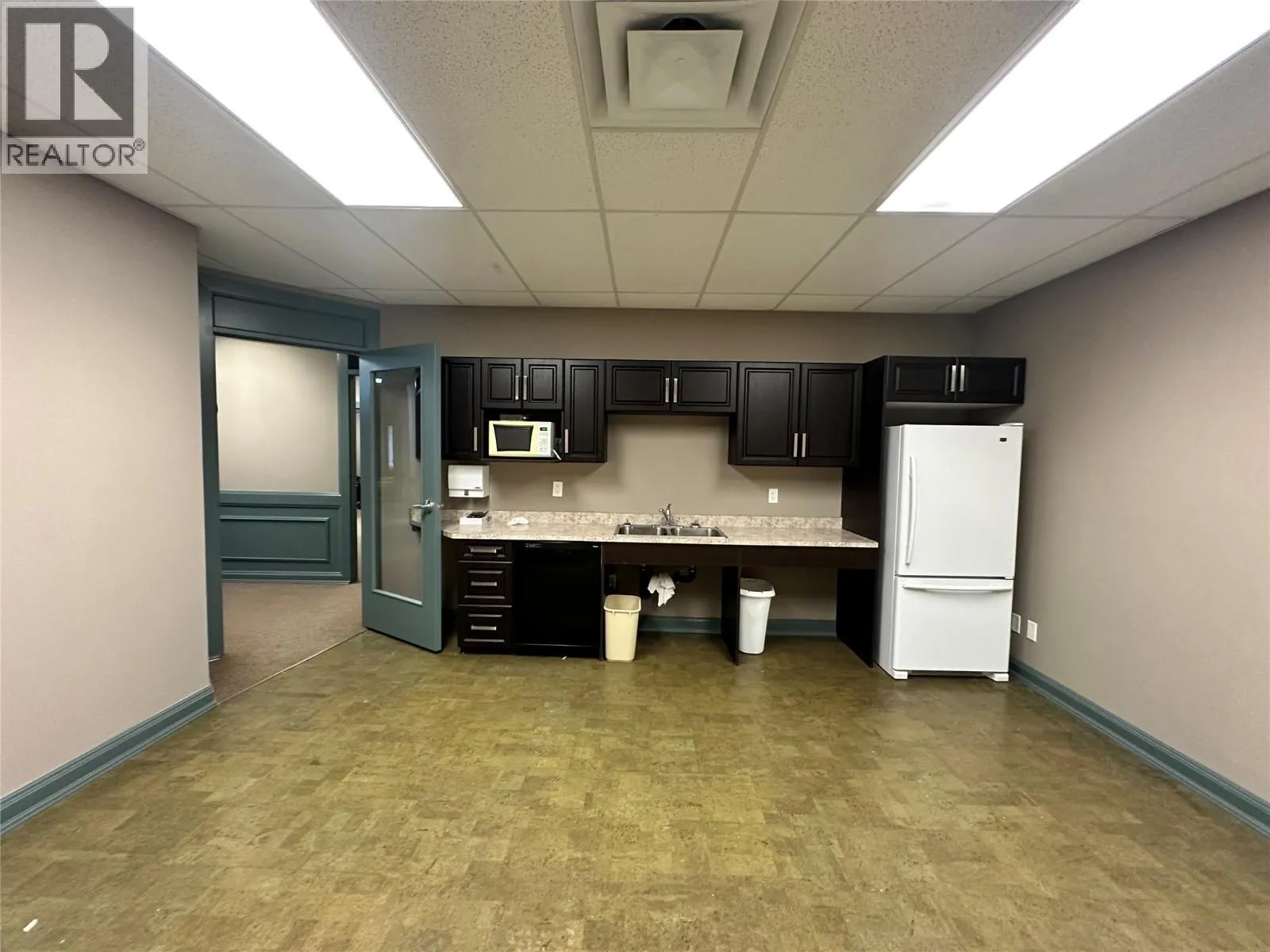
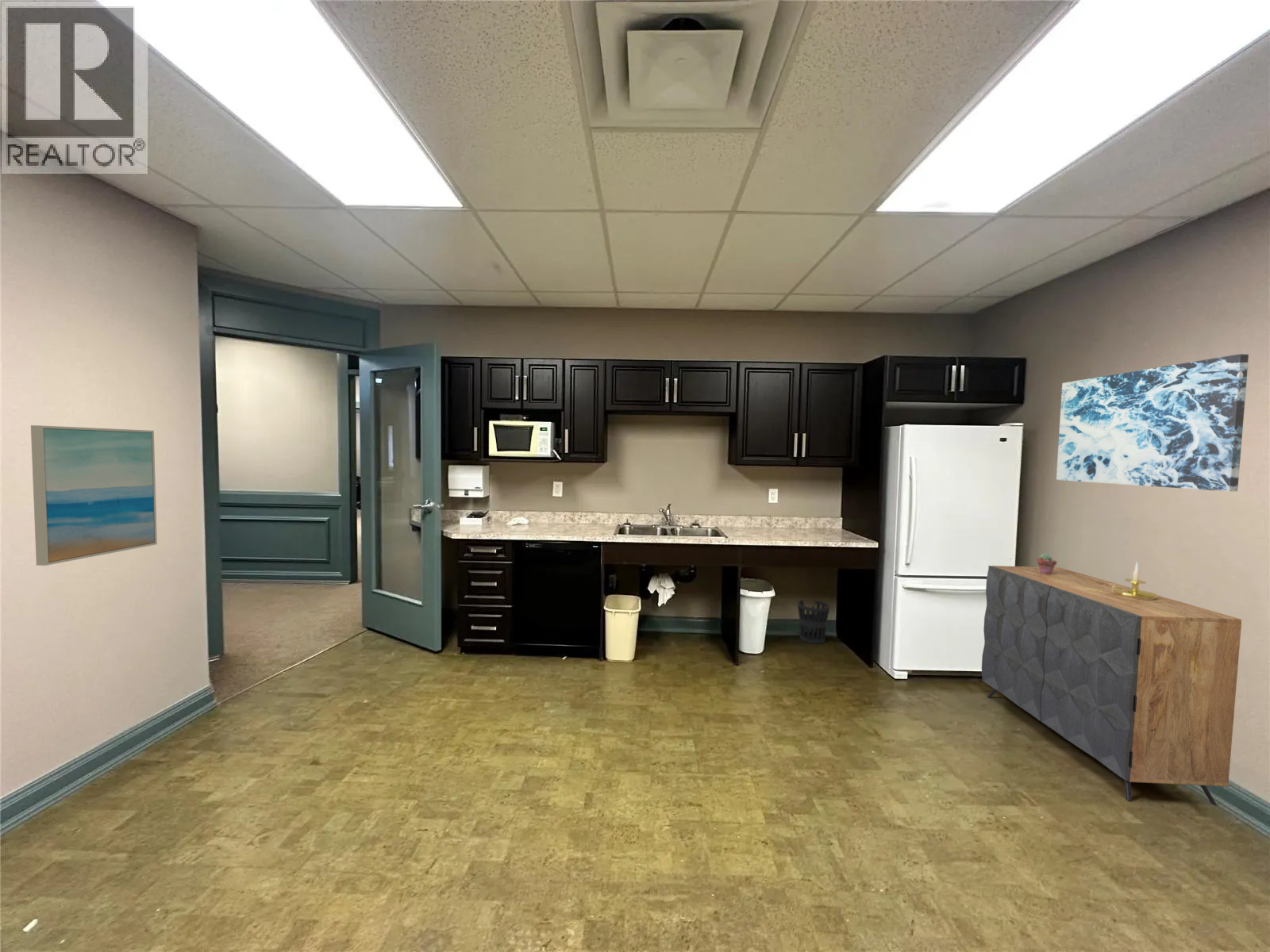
+ candle holder [1110,562,1159,600]
+ dresser [981,565,1242,806]
+ wall art [1056,353,1249,492]
+ wastebasket [797,599,830,645]
+ potted succulent [1036,553,1057,574]
+ wall art [30,424,158,566]
